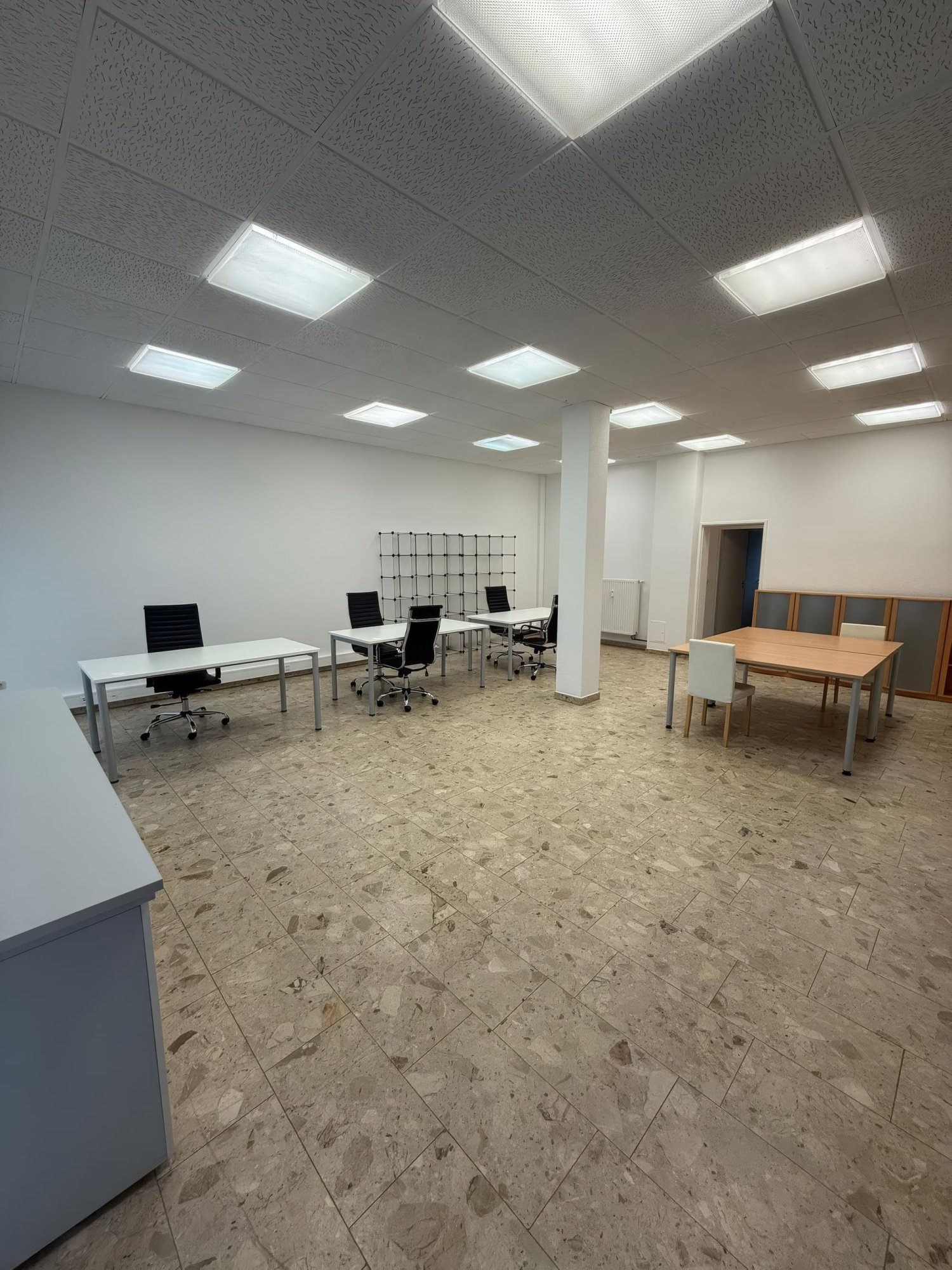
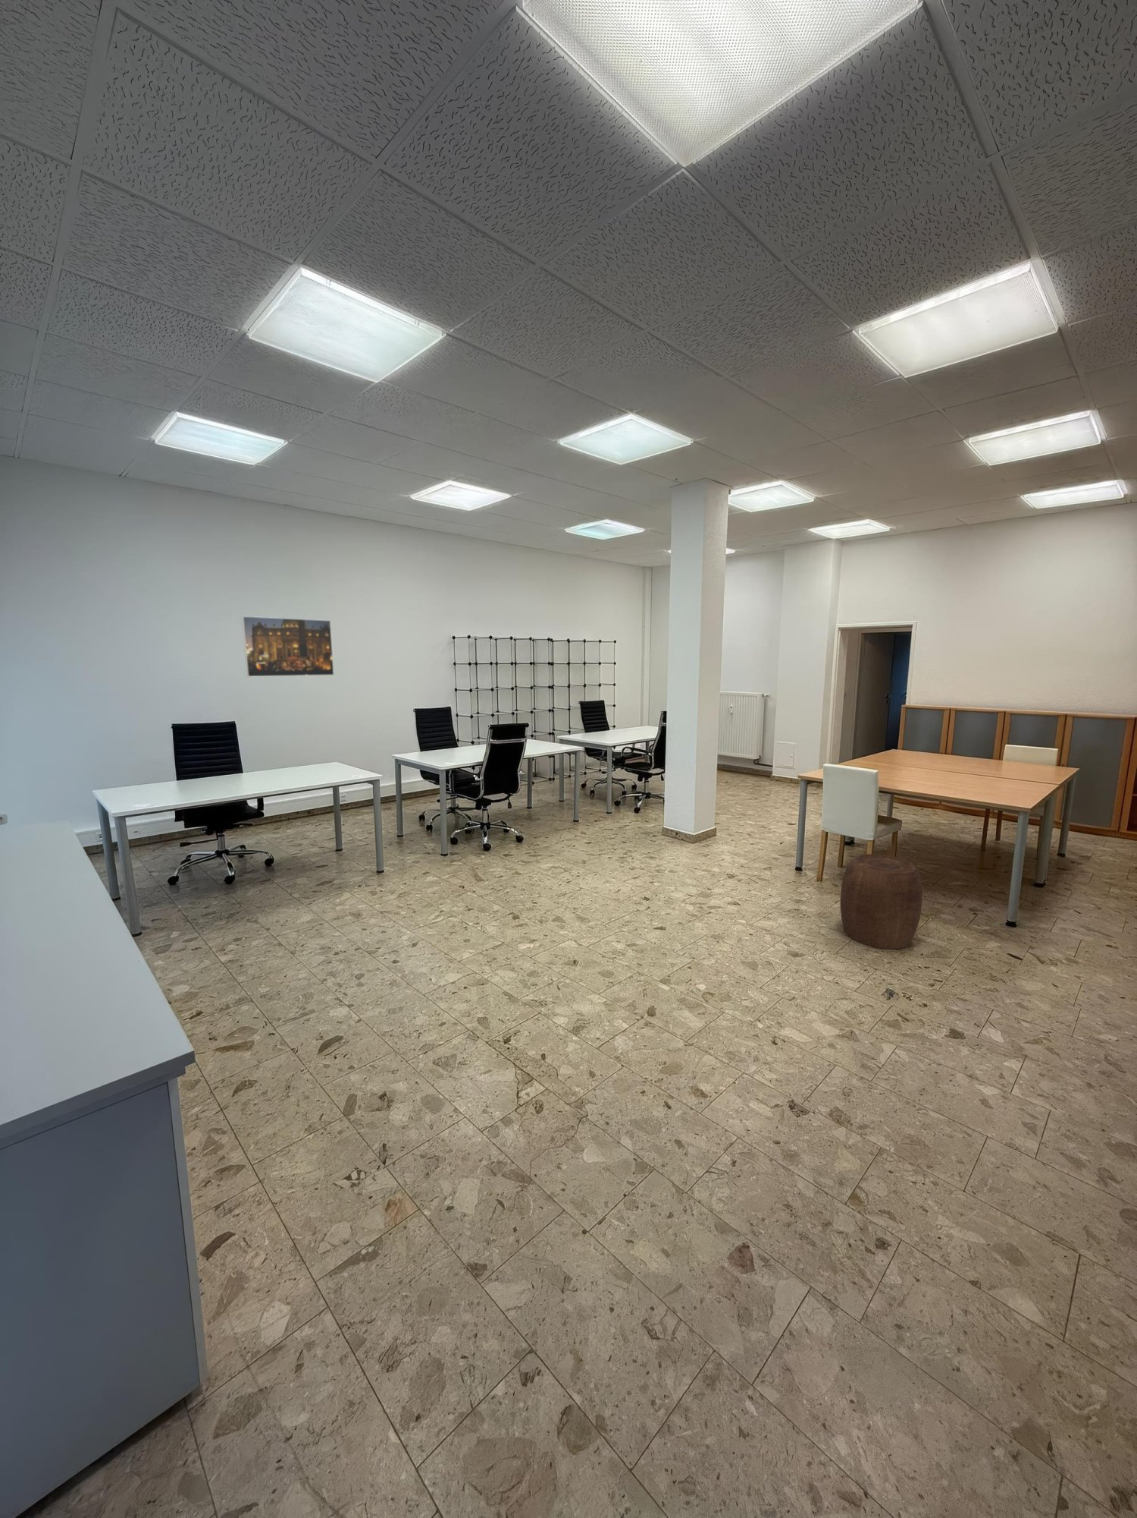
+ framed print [241,616,336,678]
+ stool [840,853,923,949]
